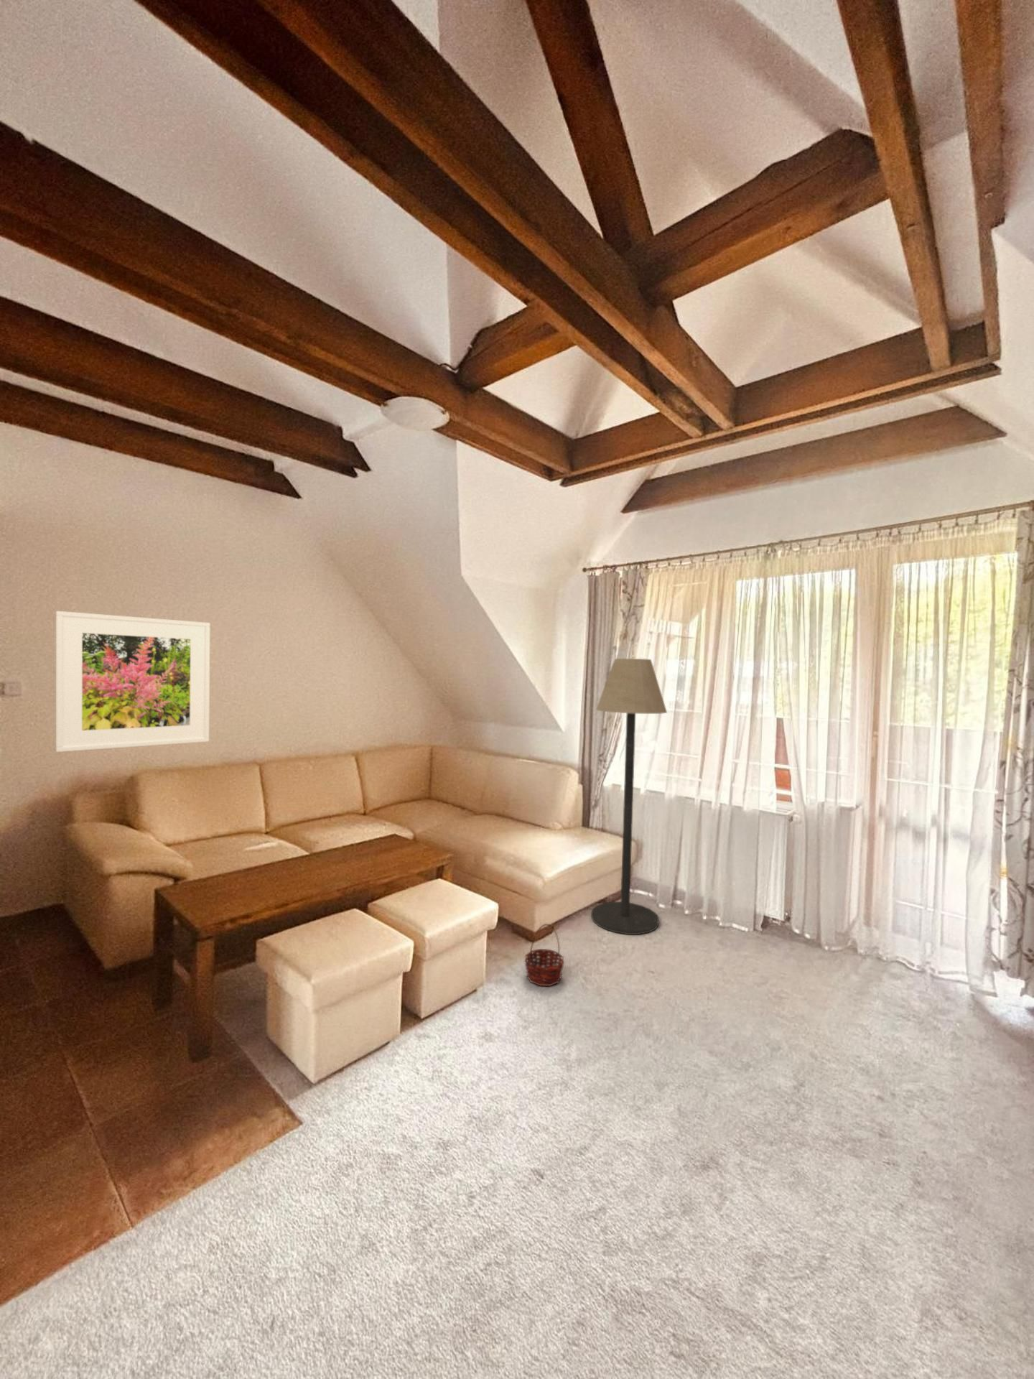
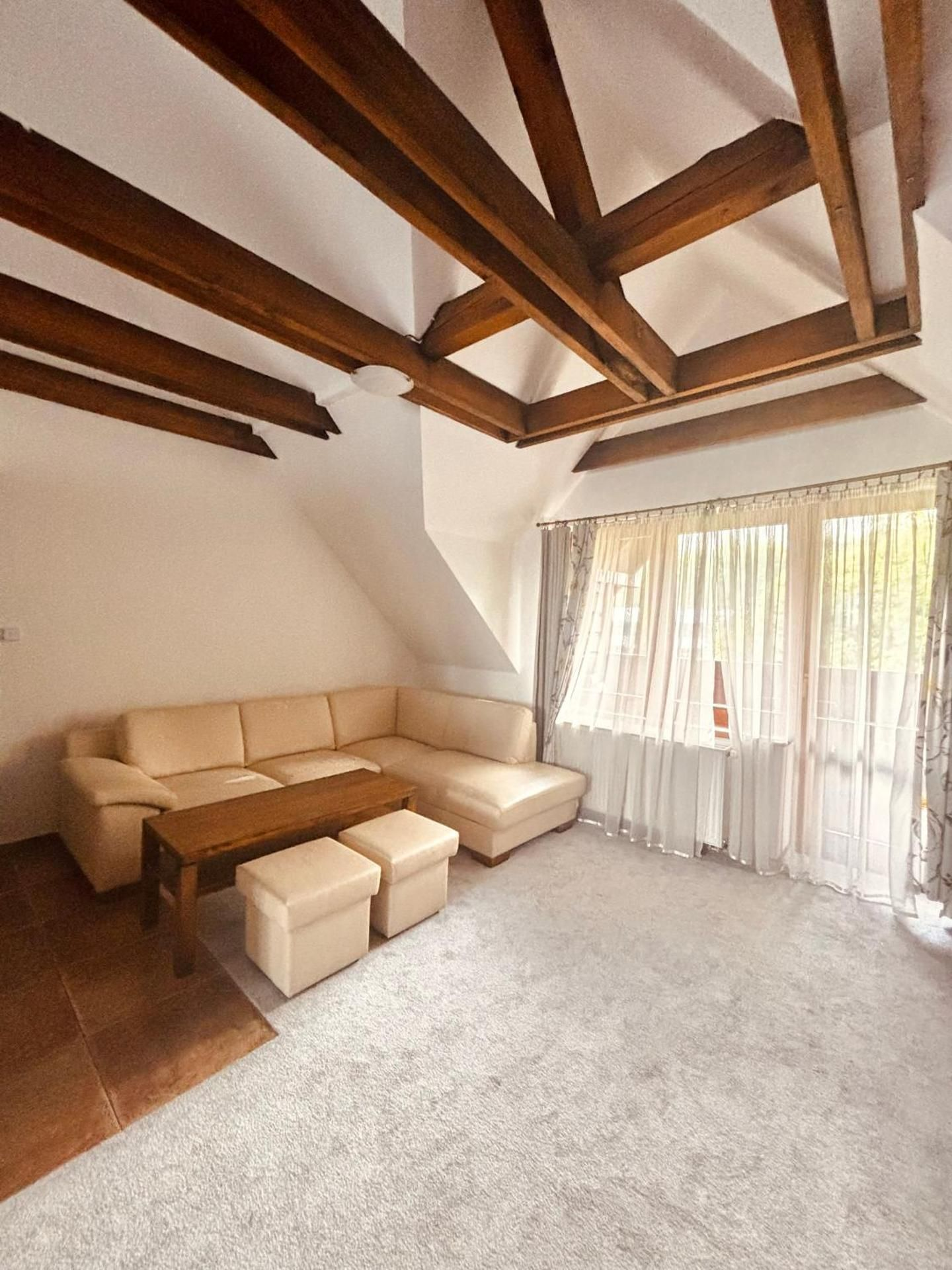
- basket [524,923,565,987]
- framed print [55,610,211,752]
- floor lamp [590,658,668,935]
